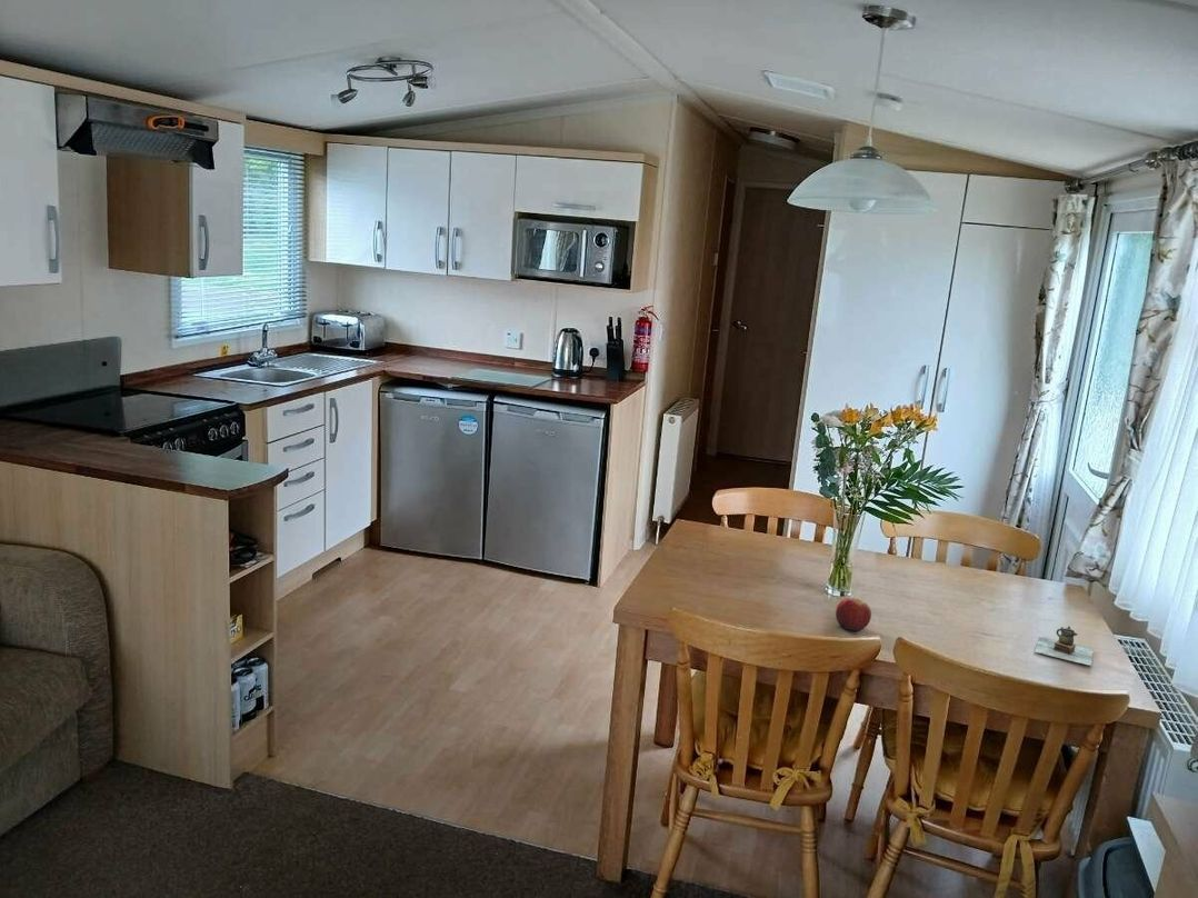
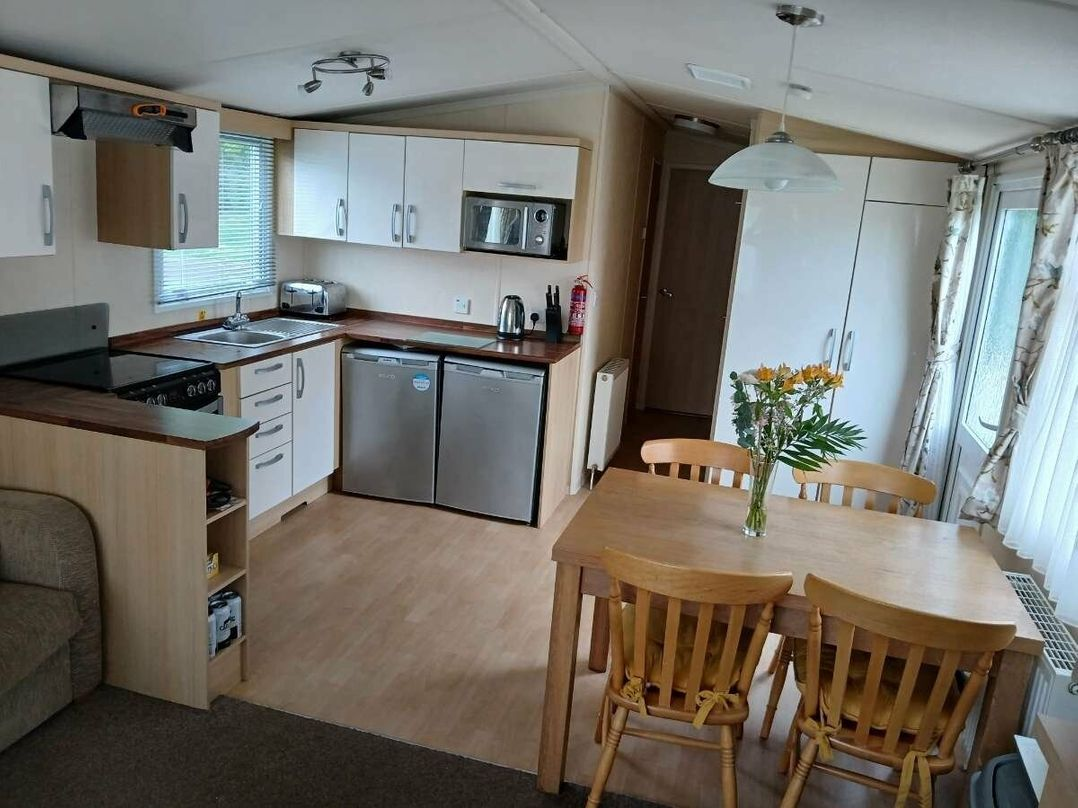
- teapot [1034,625,1095,667]
- apple [835,597,872,632]
